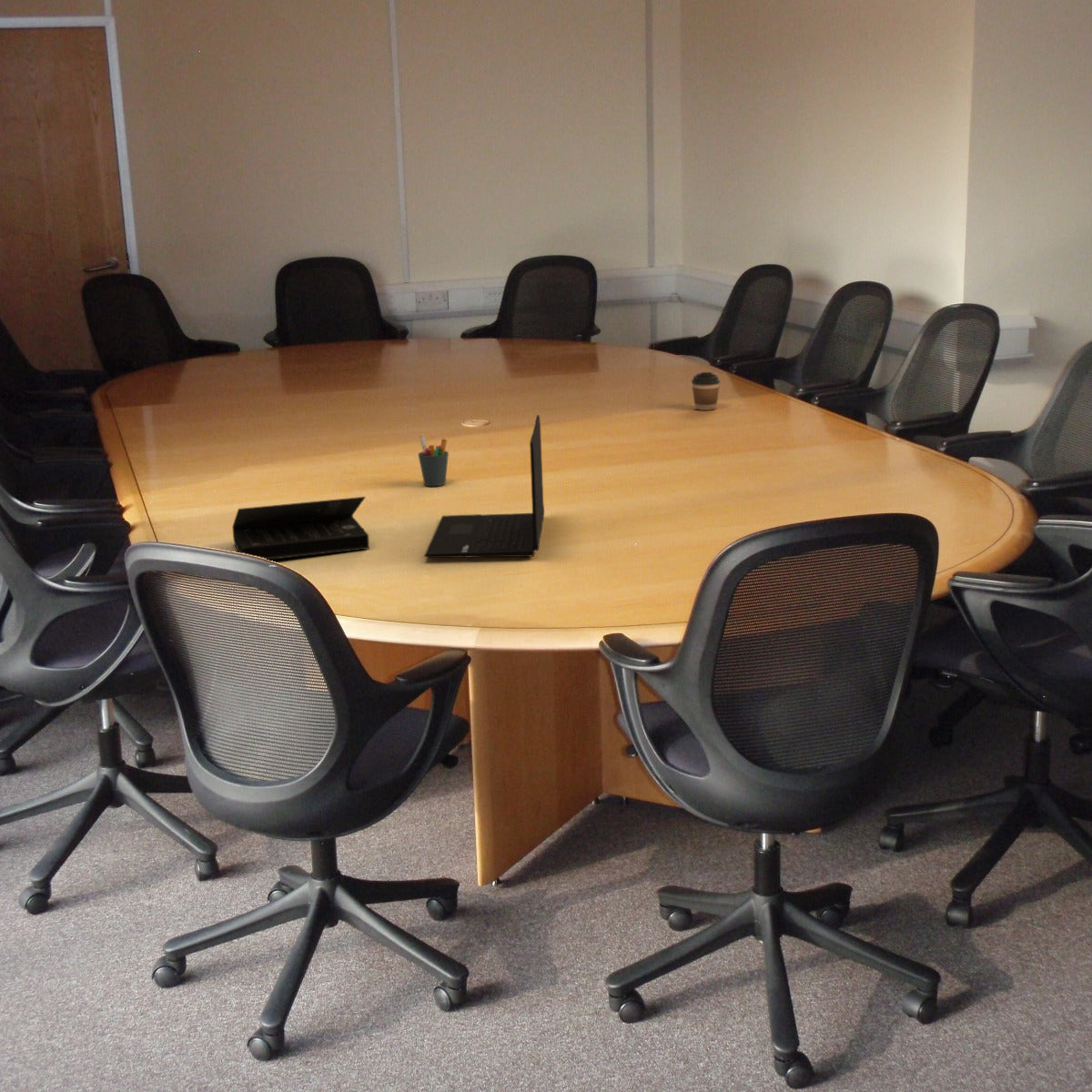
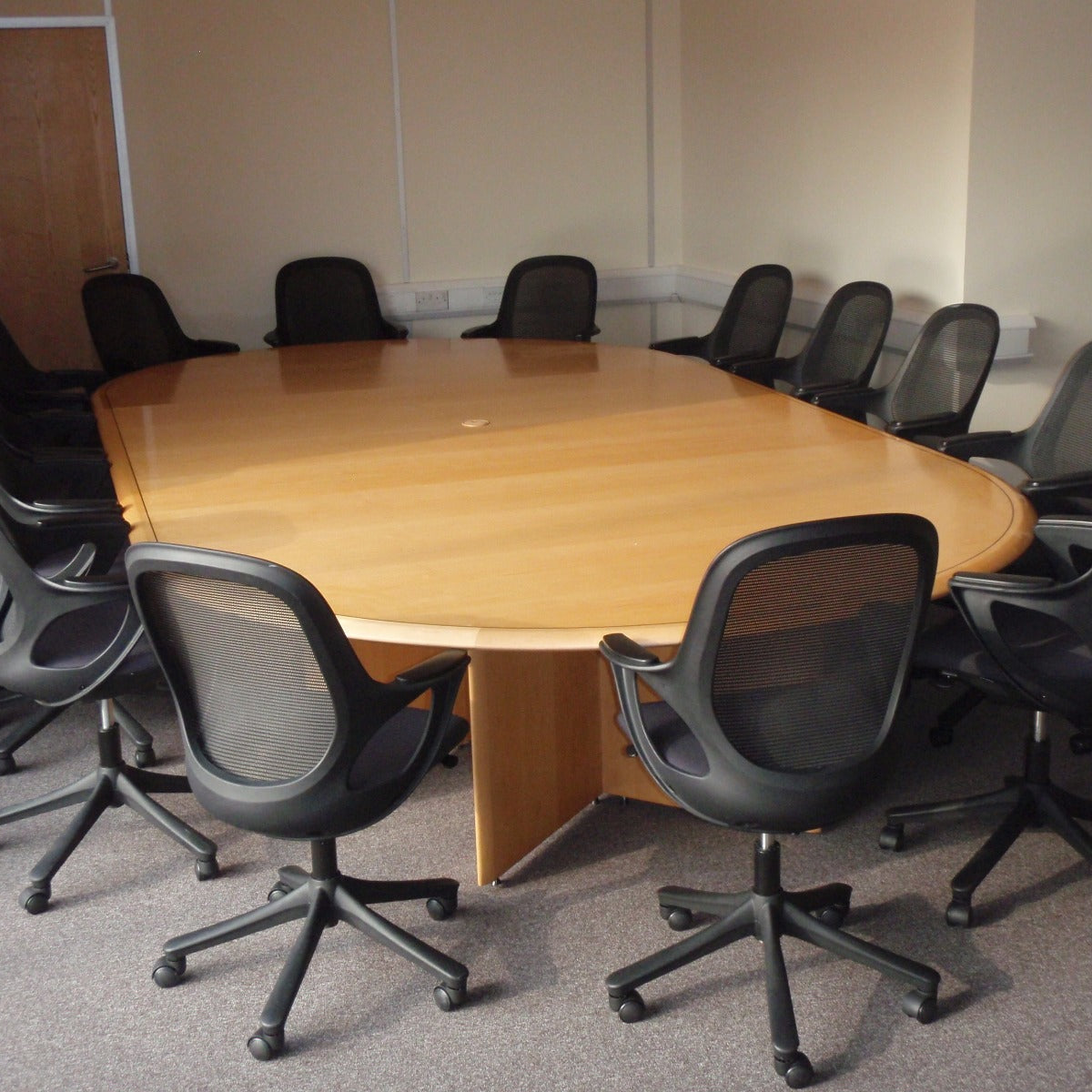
- book [231,496,370,561]
- pen holder [417,434,450,487]
- laptop [423,414,545,559]
- coffee cup [691,371,721,411]
